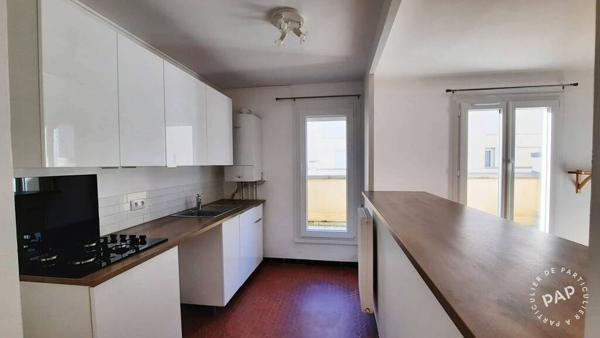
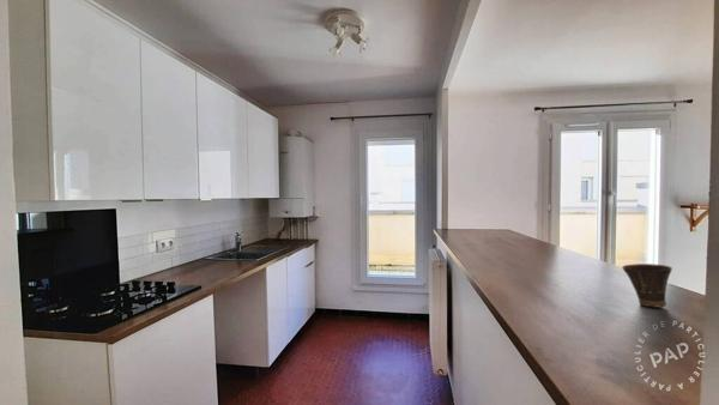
+ cup [621,262,673,309]
